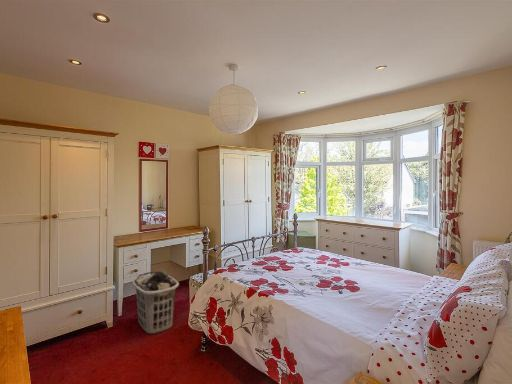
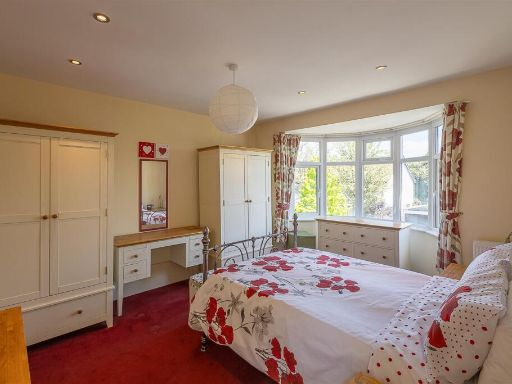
- clothes hamper [131,270,180,335]
